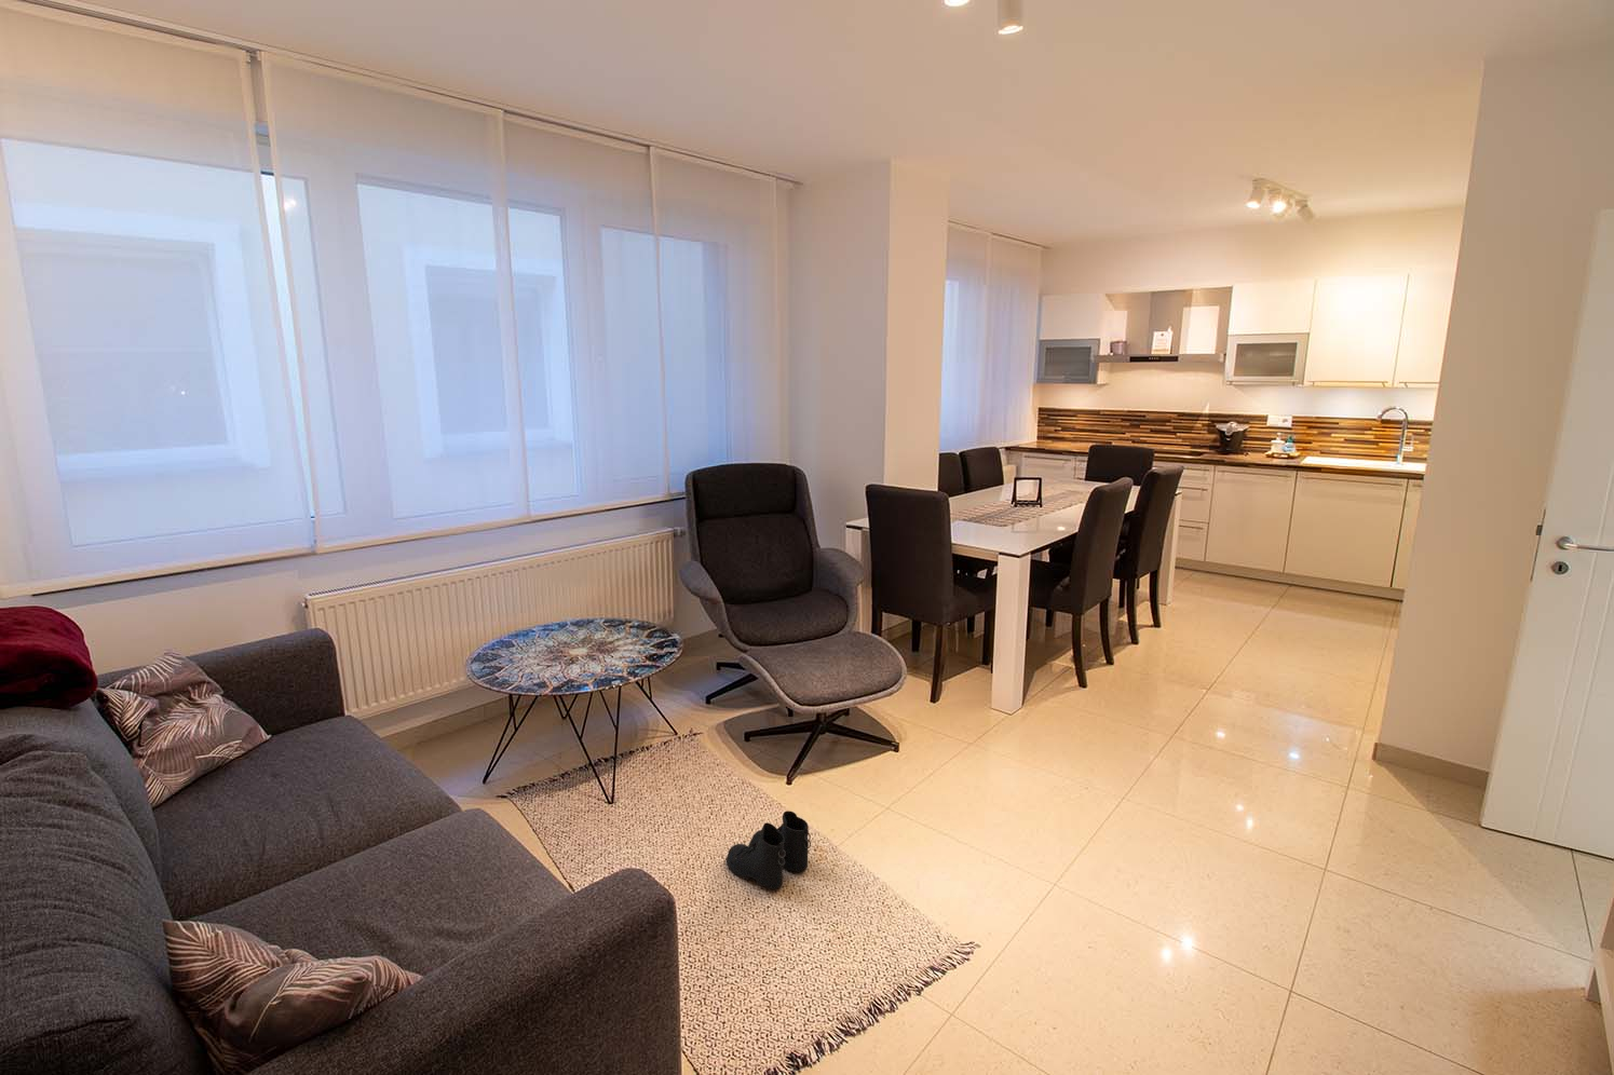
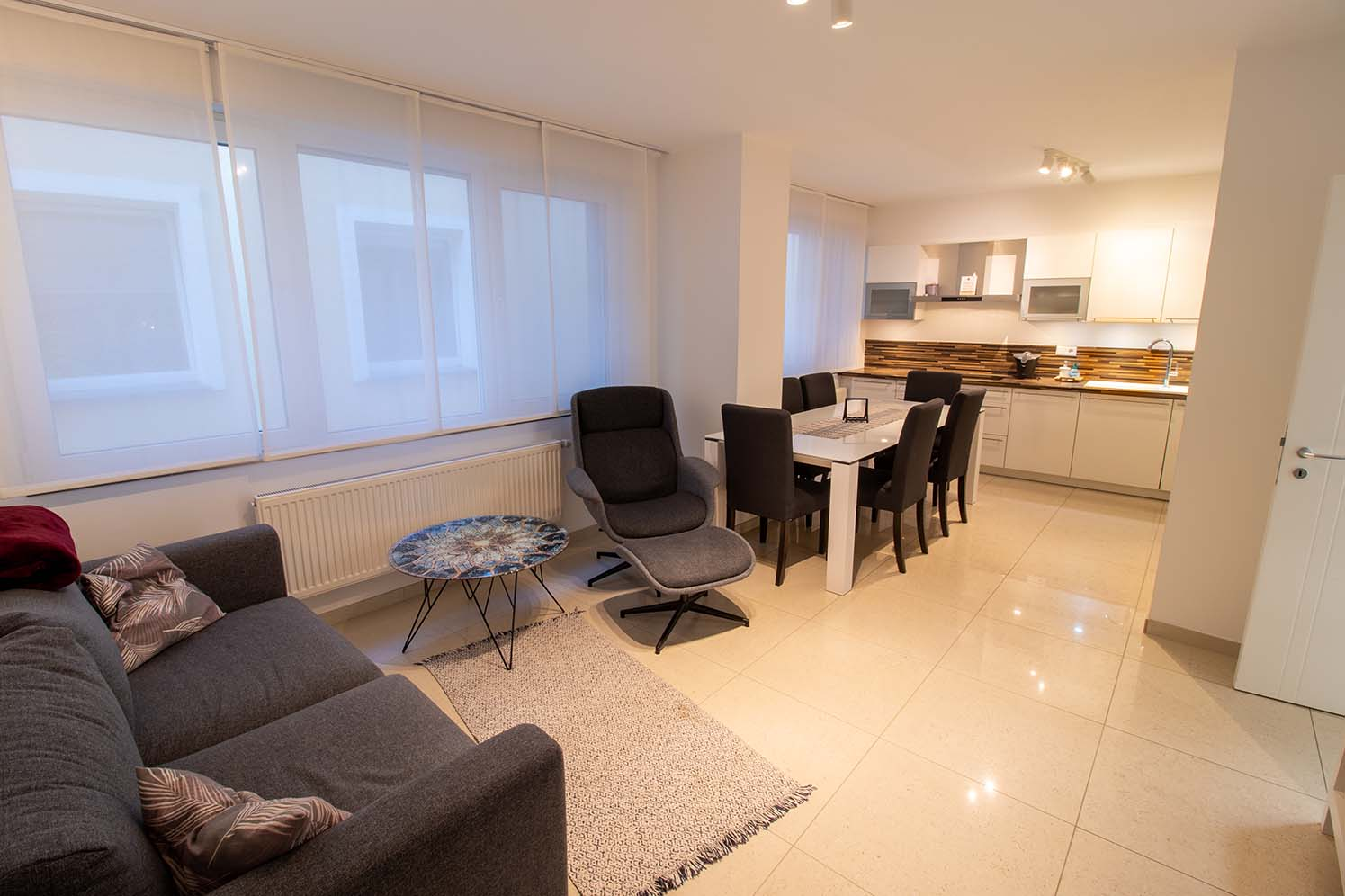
- boots [726,810,812,890]
